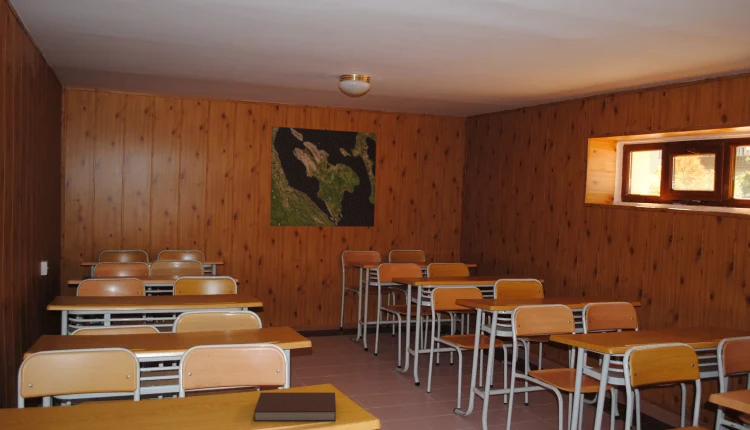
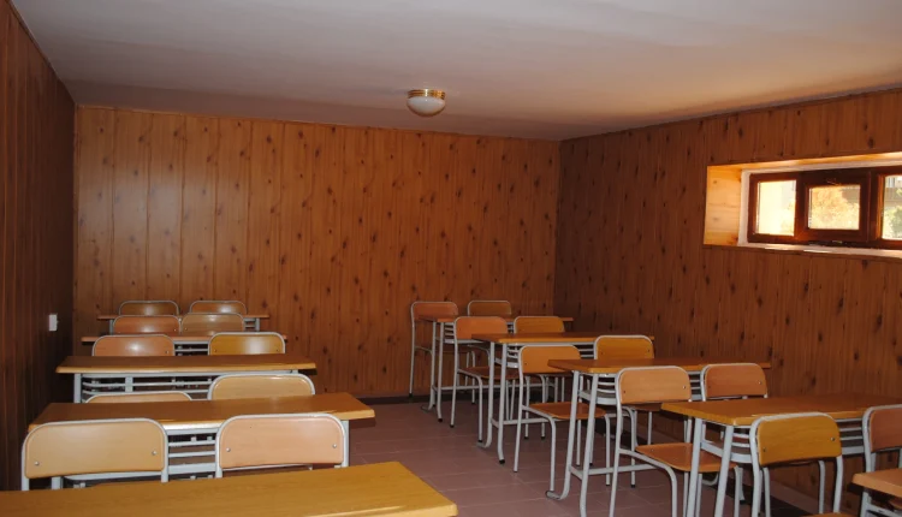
- notebook [253,392,337,422]
- world map [269,125,378,228]
